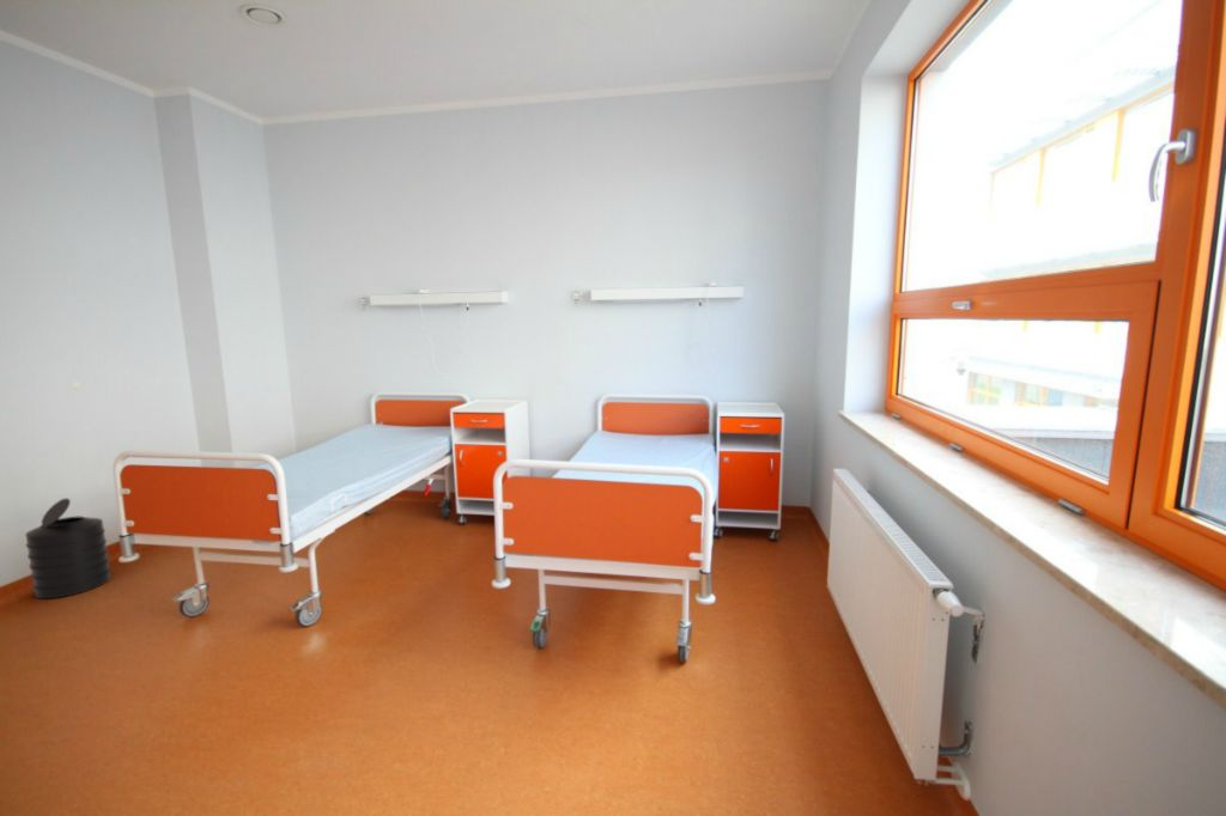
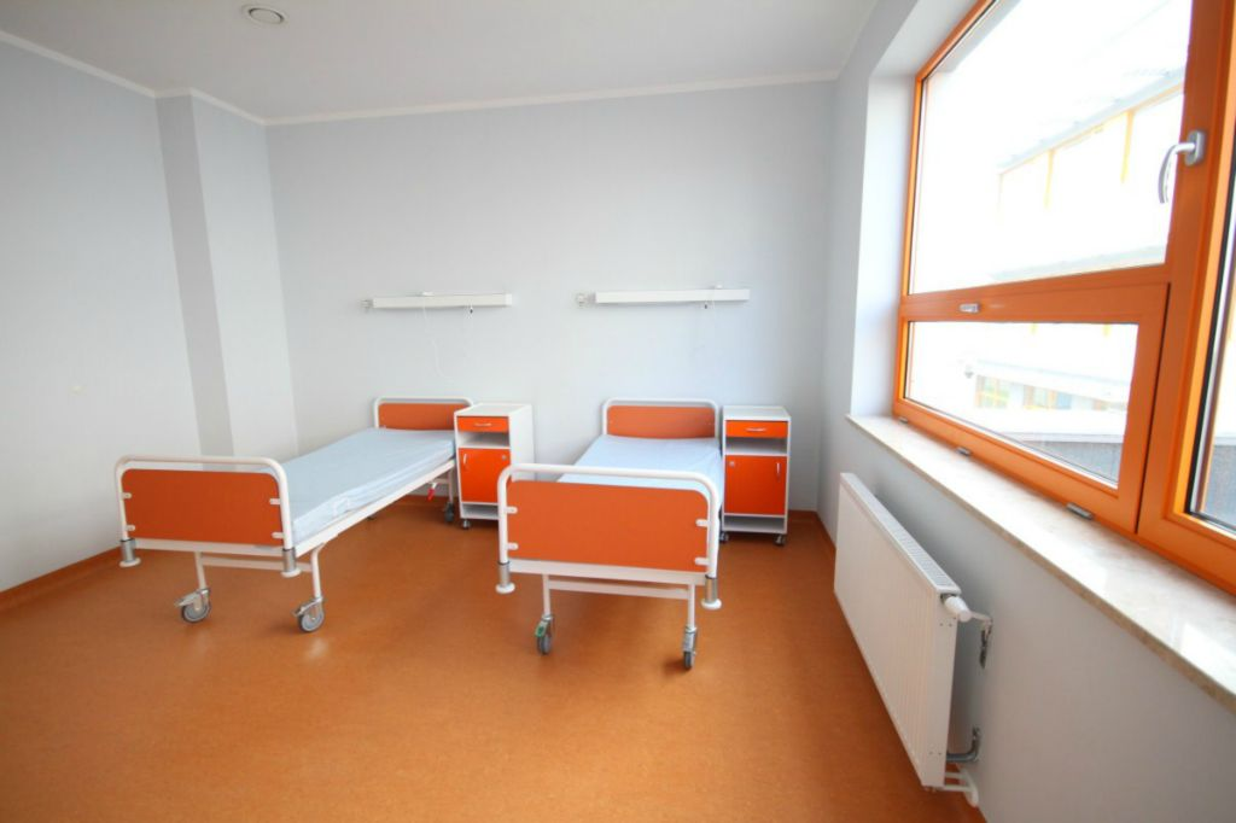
- trash can [24,497,111,599]
